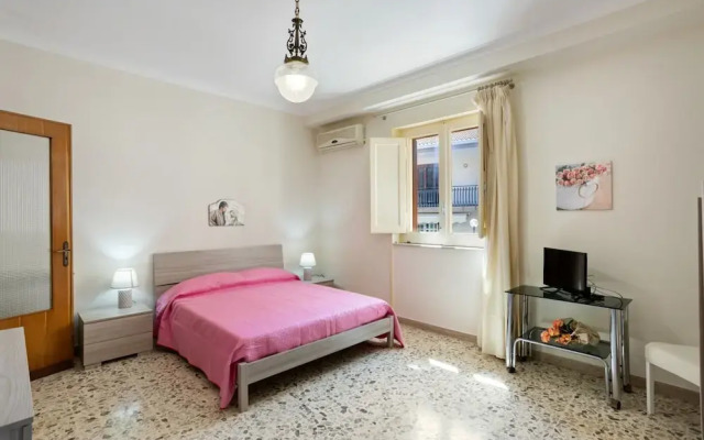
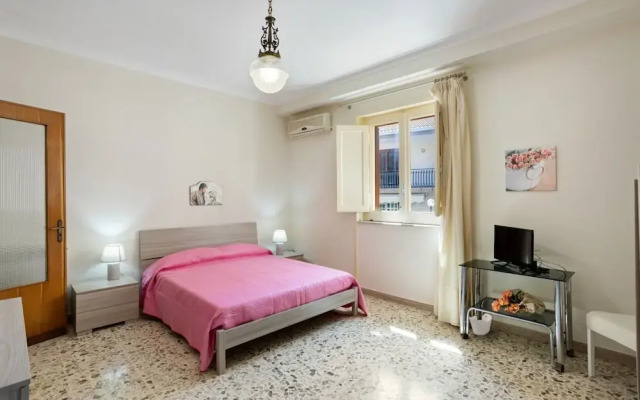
+ bathtub [468,312,493,336]
